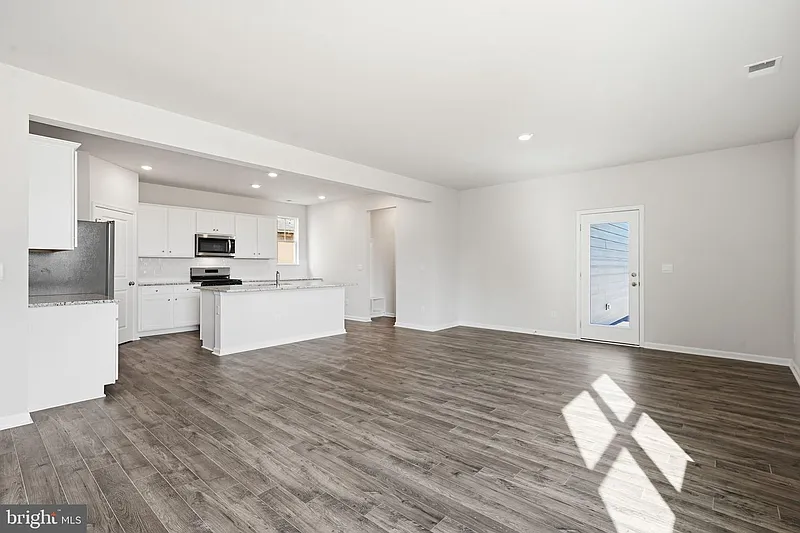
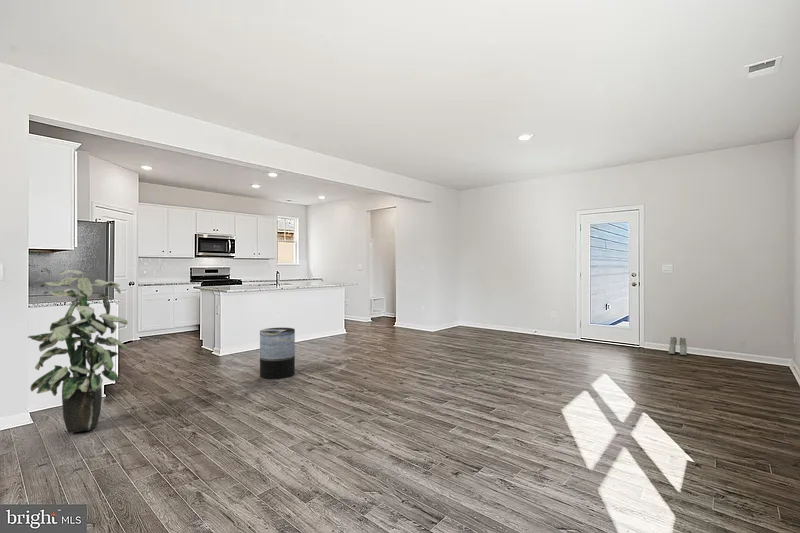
+ indoor plant [26,269,129,434]
+ boots [667,336,688,356]
+ trash can [259,327,296,380]
